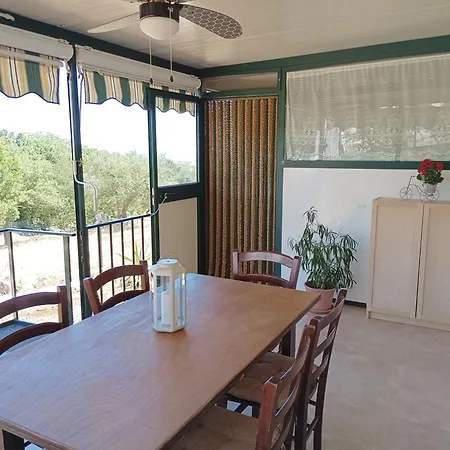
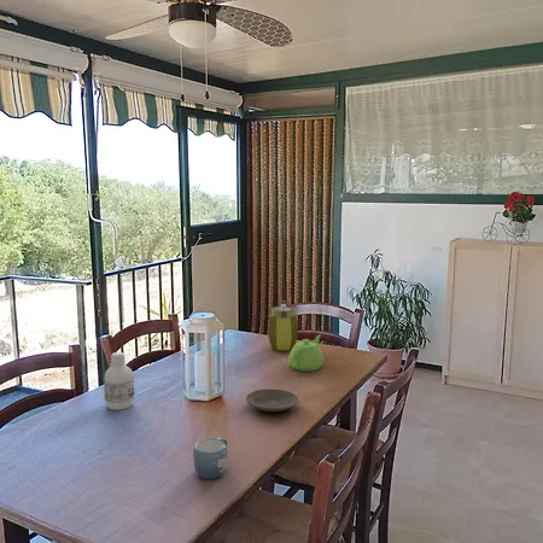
+ jar [267,305,299,352]
+ teapot [287,334,325,373]
+ mug [192,436,228,480]
+ plate [245,389,299,413]
+ bottle [103,351,135,411]
